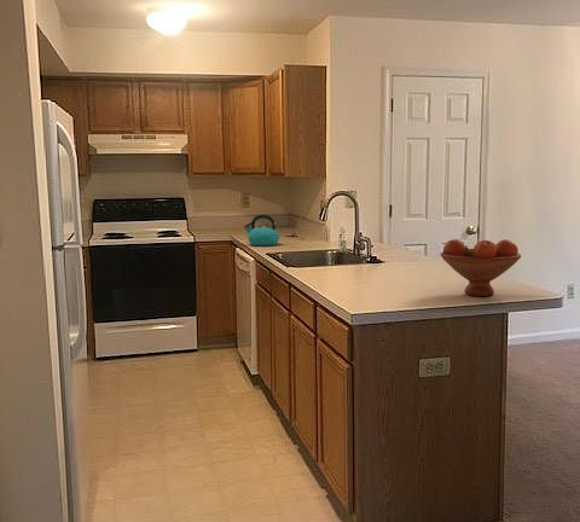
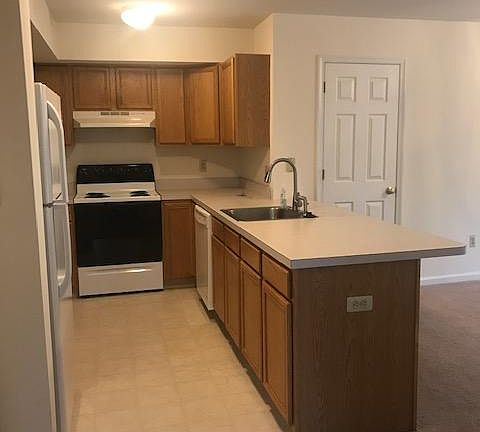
- fruit bowl [440,238,522,297]
- kettle [243,214,280,246]
